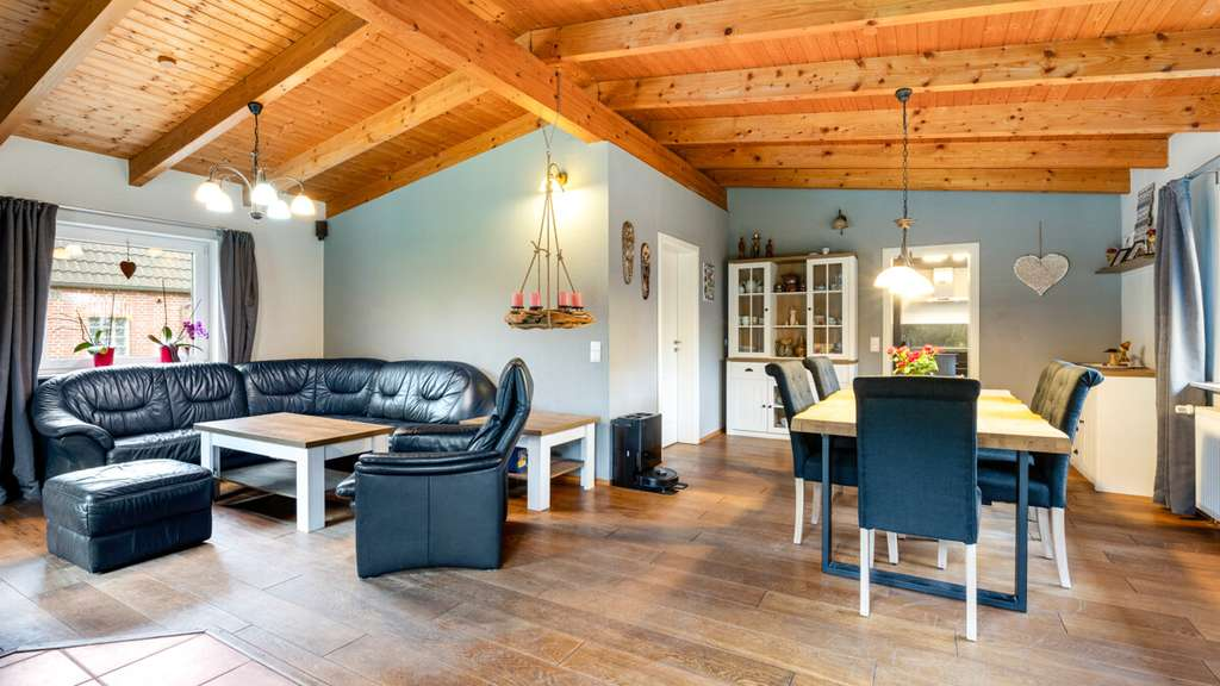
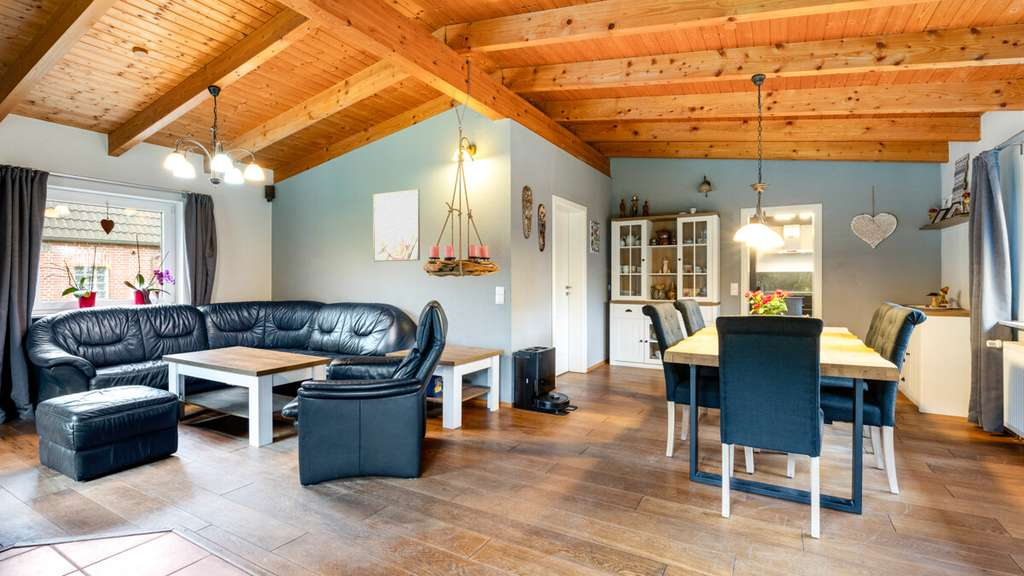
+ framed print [372,188,421,263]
